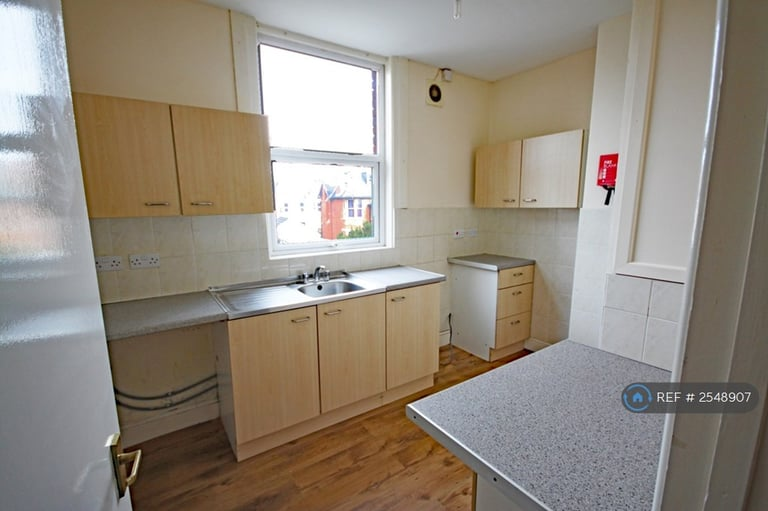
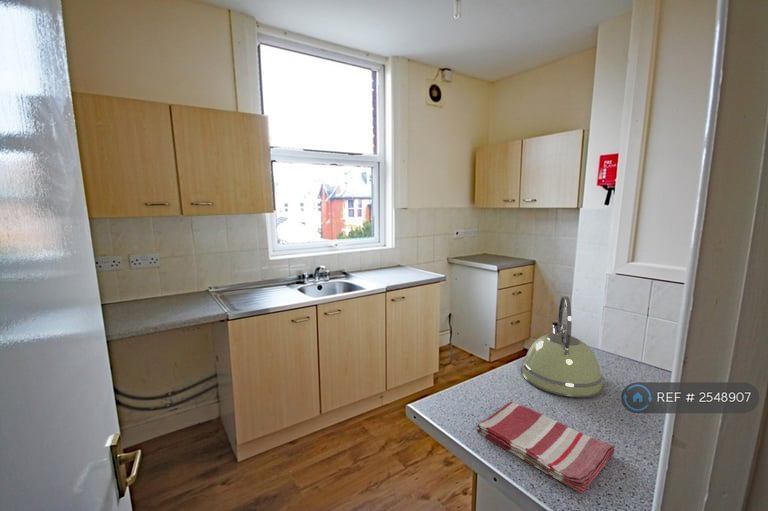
+ dish towel [476,401,615,495]
+ kettle [520,295,605,399]
